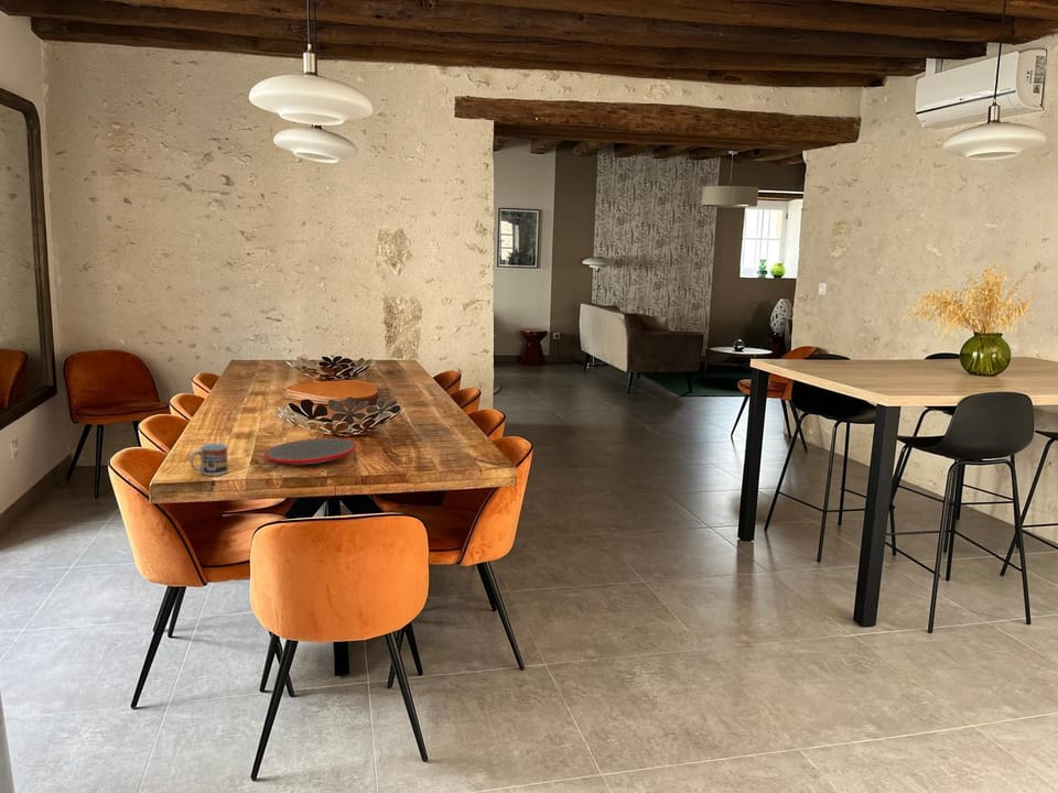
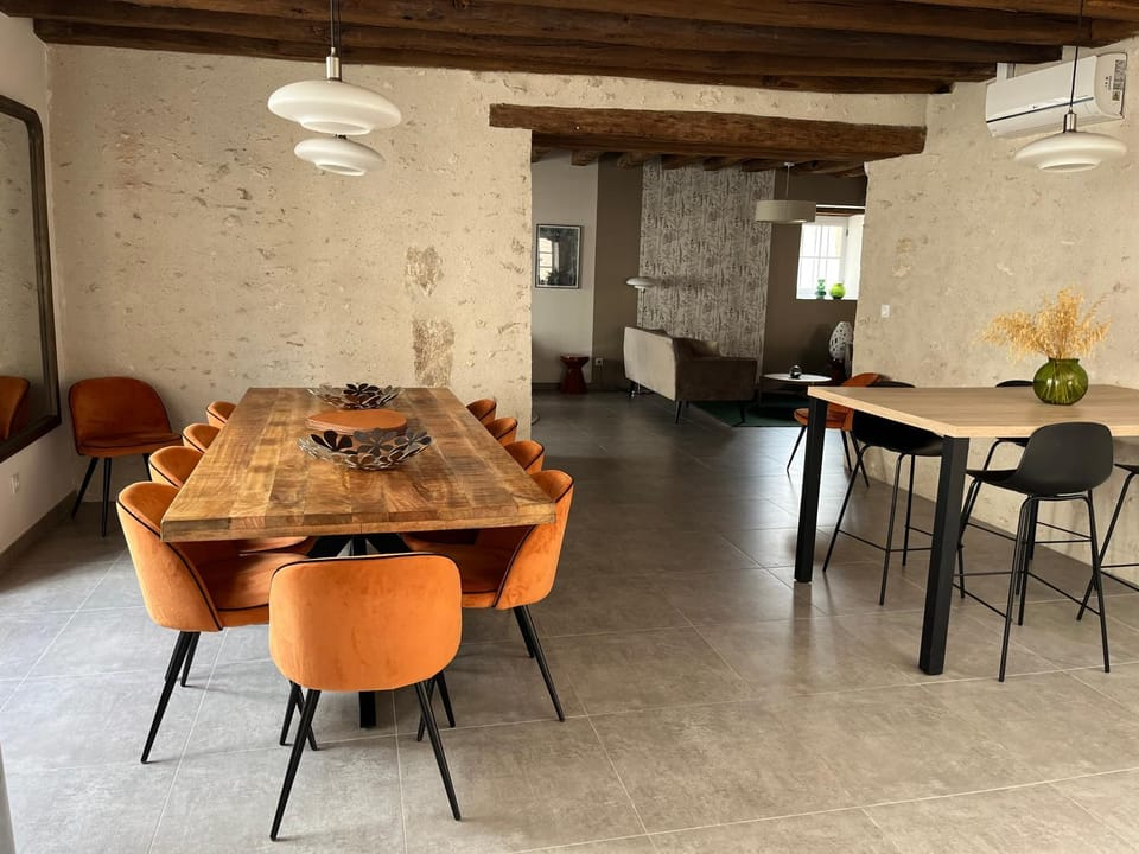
- plate [263,437,358,465]
- cup [190,443,229,477]
